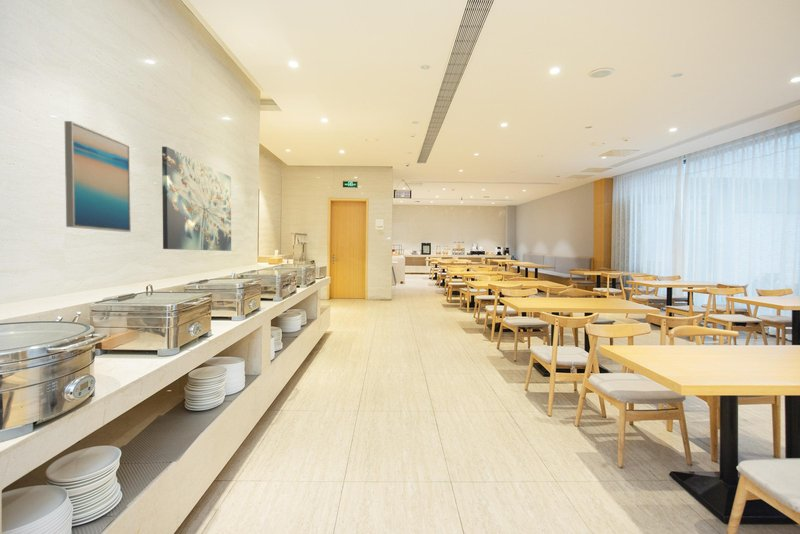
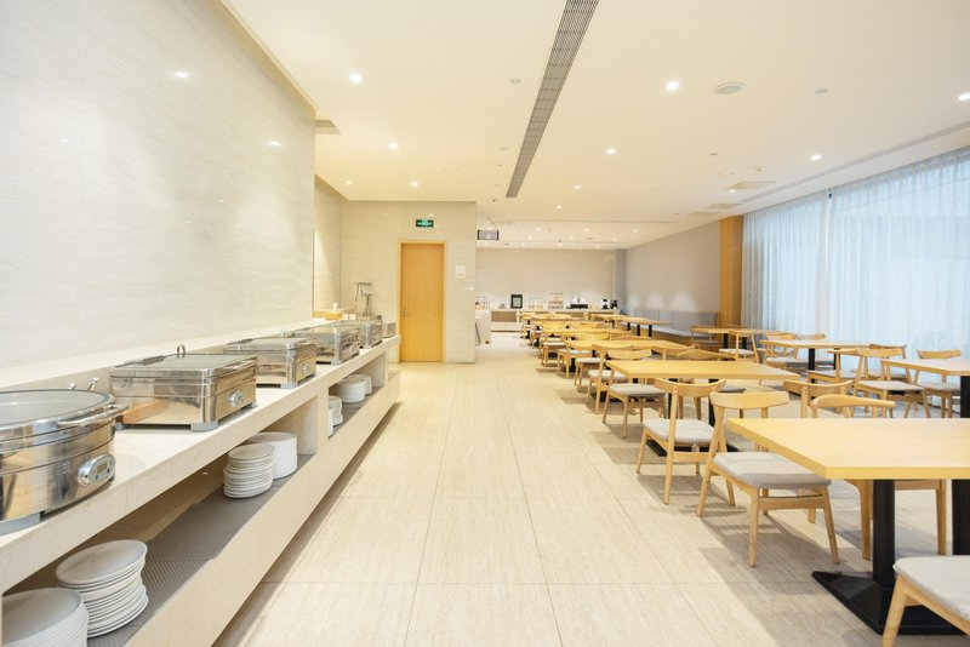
- wall art [161,146,232,252]
- wall art [64,120,132,233]
